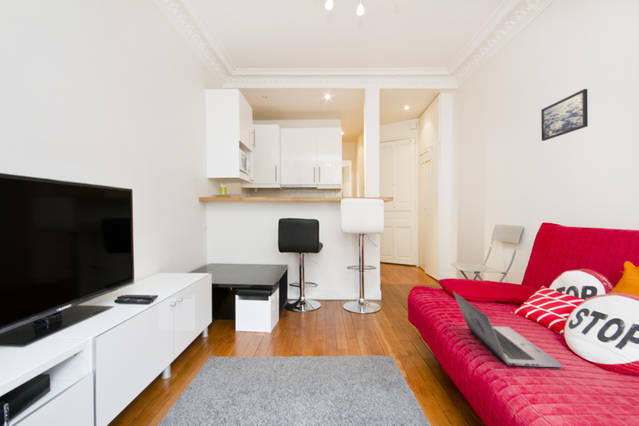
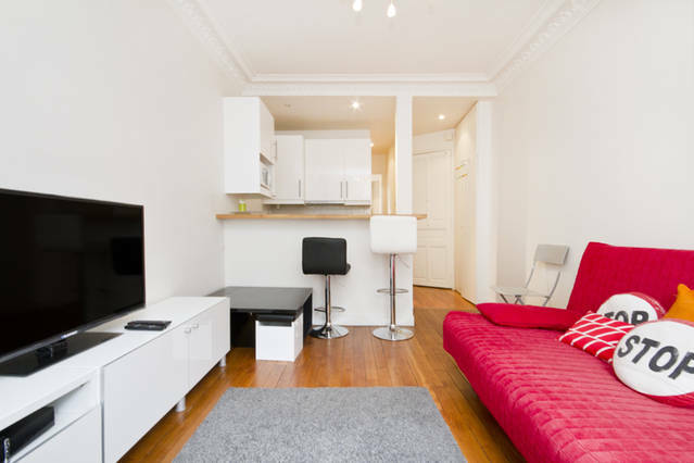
- laptop [452,290,563,368]
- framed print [540,88,589,142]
